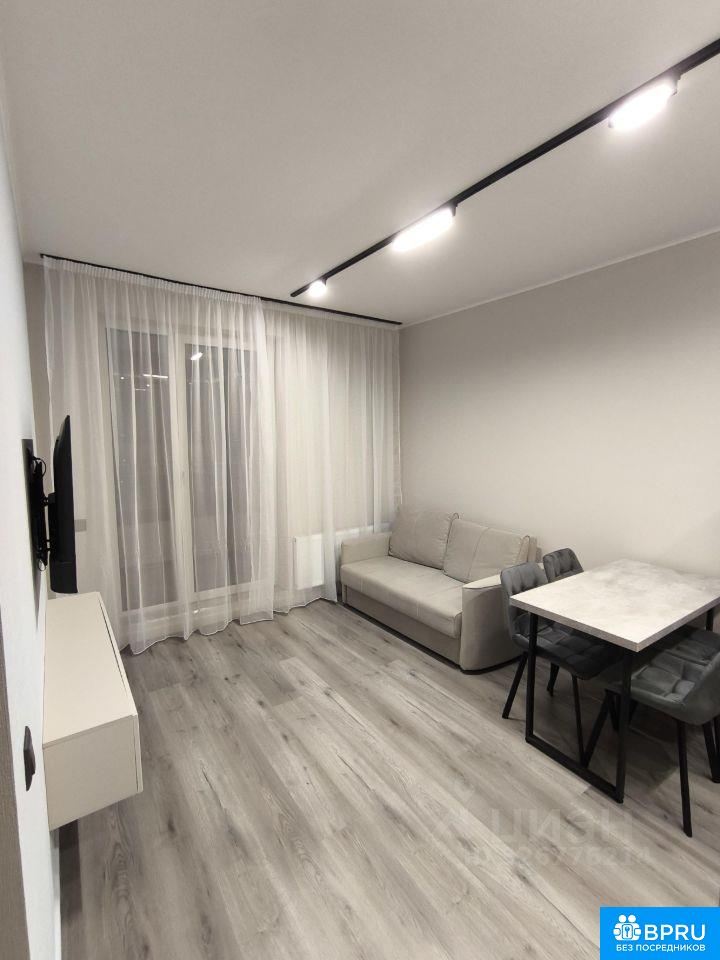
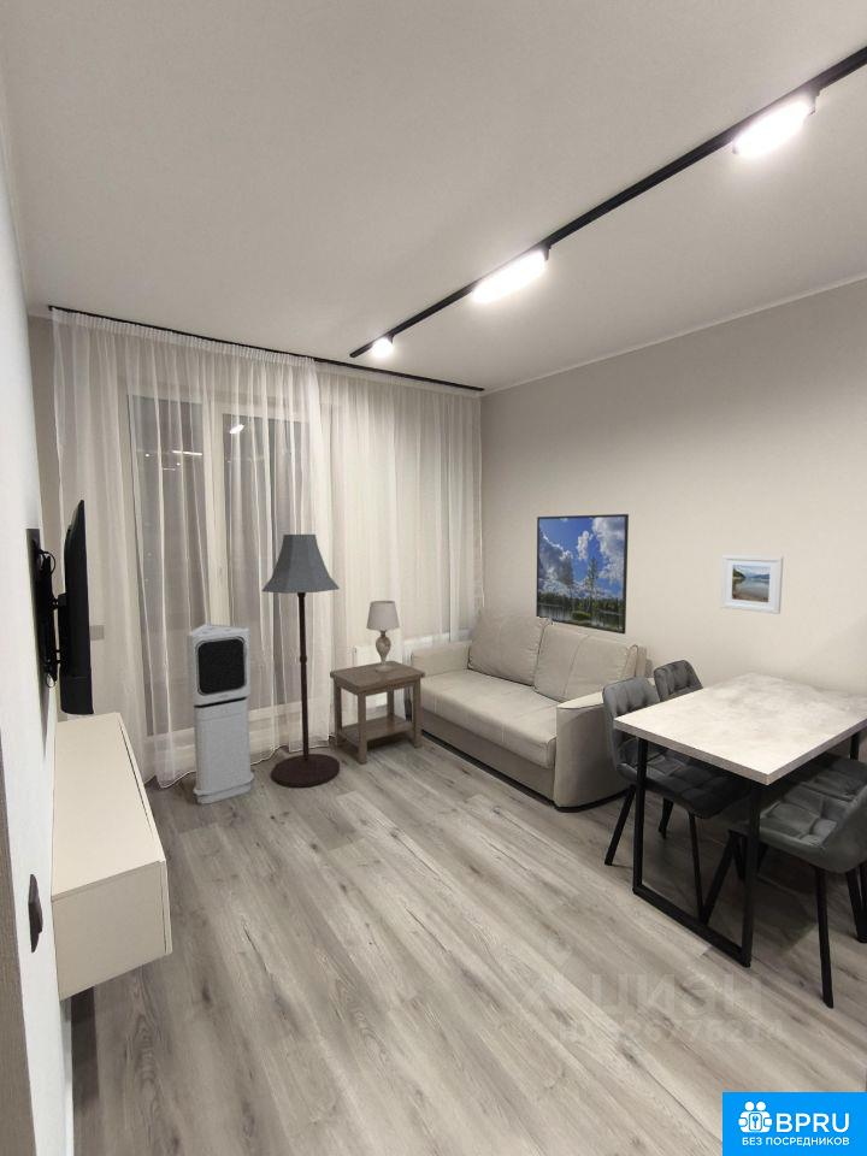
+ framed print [720,554,784,615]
+ floor lamp [261,533,341,789]
+ side table [329,660,426,766]
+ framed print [535,513,630,636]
+ air purifier [185,623,255,806]
+ table lamp [365,600,401,672]
